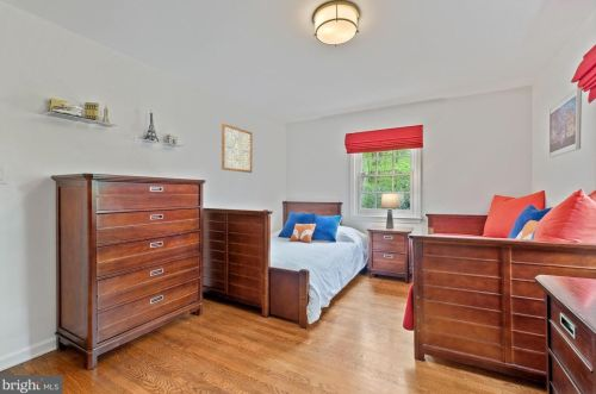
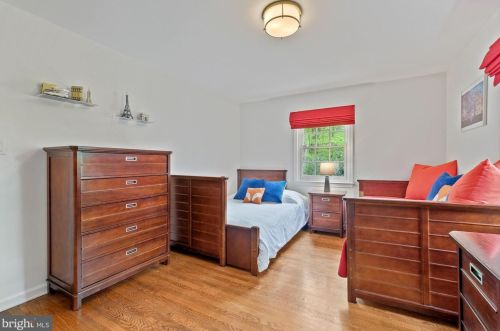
- wall art [221,123,254,174]
